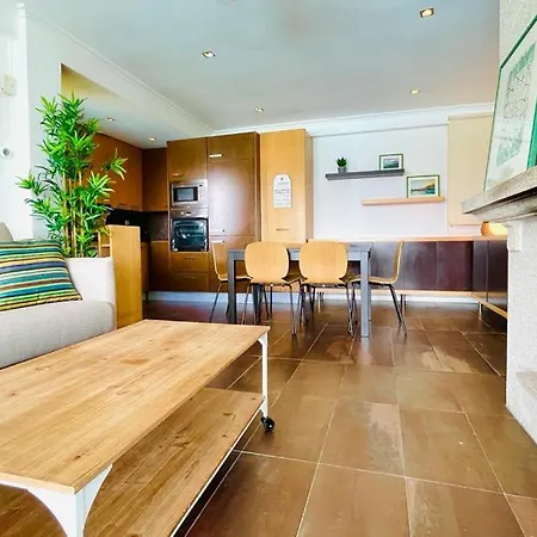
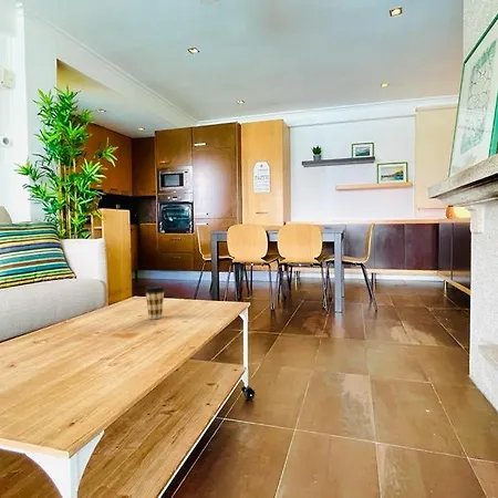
+ coffee cup [144,284,166,320]
